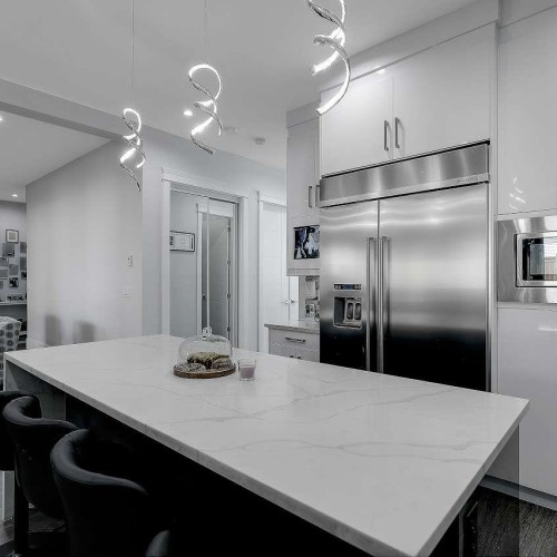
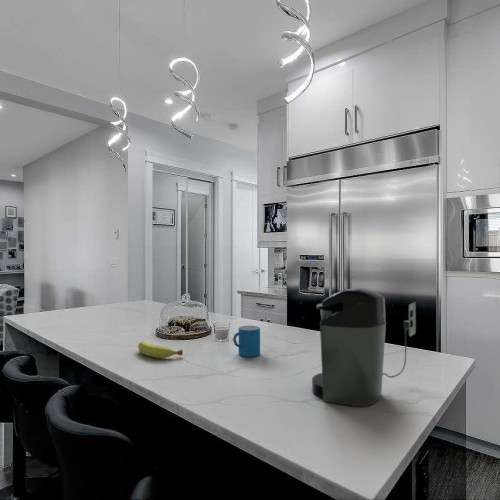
+ fruit [137,340,184,359]
+ coffee maker [311,287,417,407]
+ mug [232,325,261,358]
